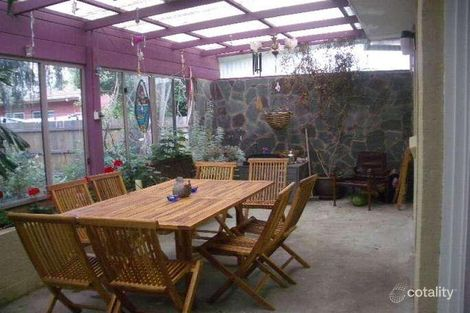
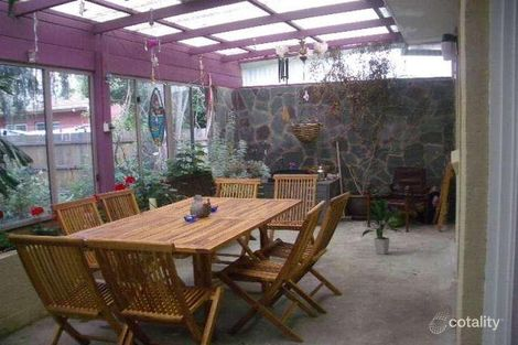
+ indoor plant [361,196,404,256]
